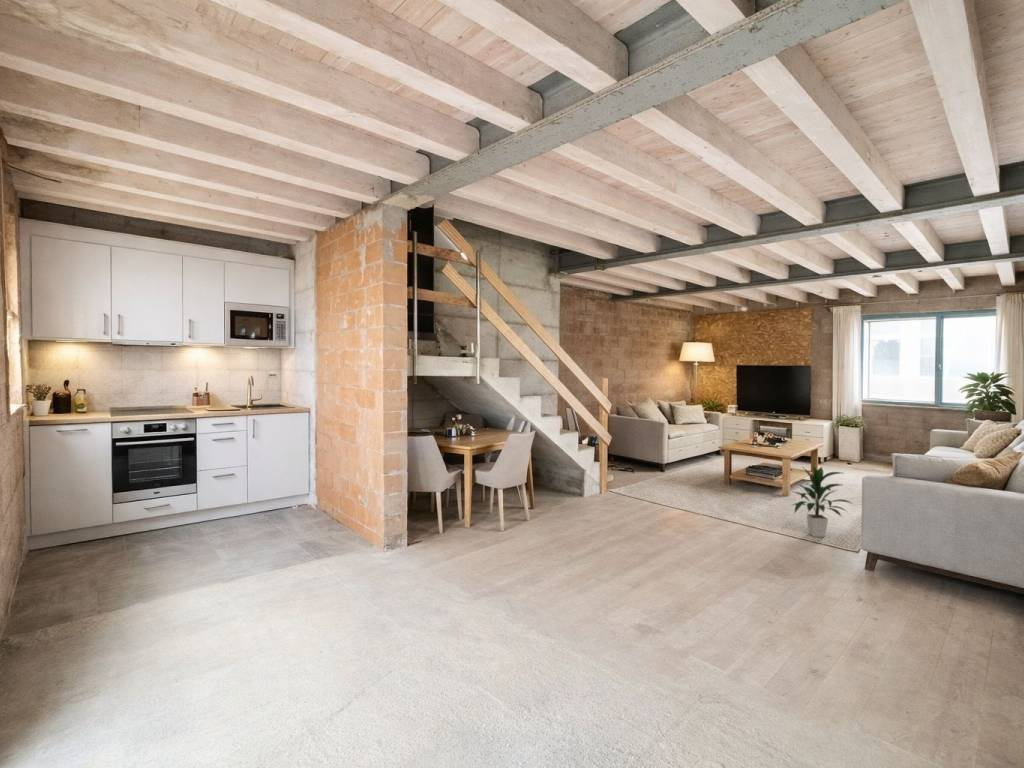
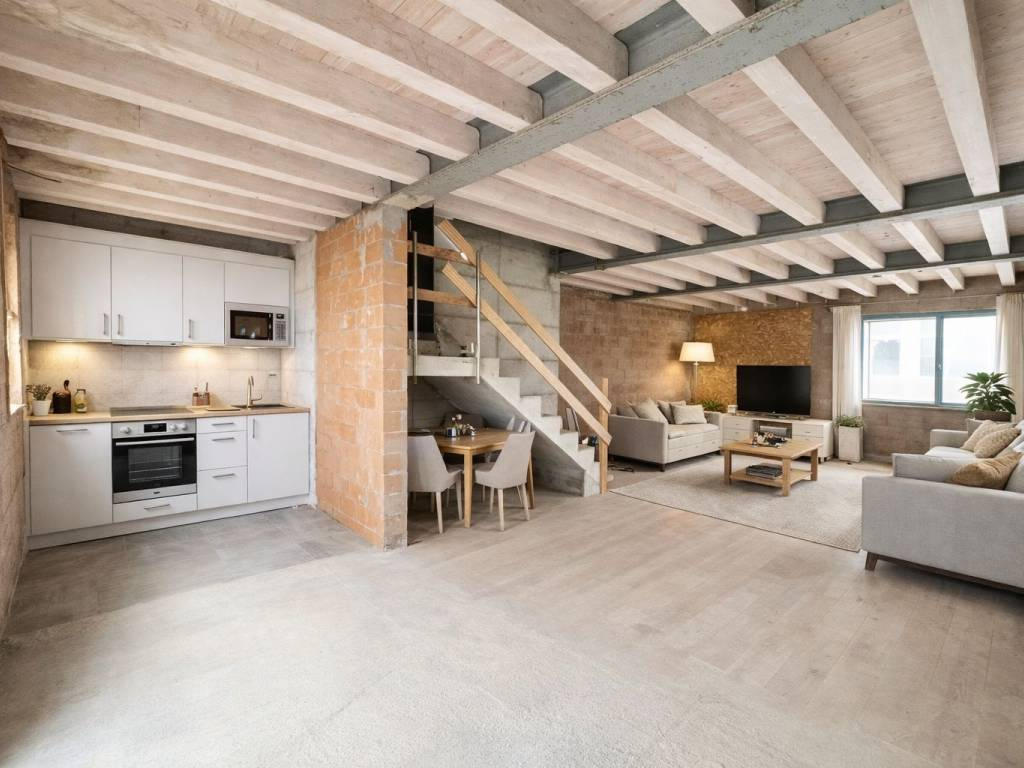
- indoor plant [790,464,855,538]
